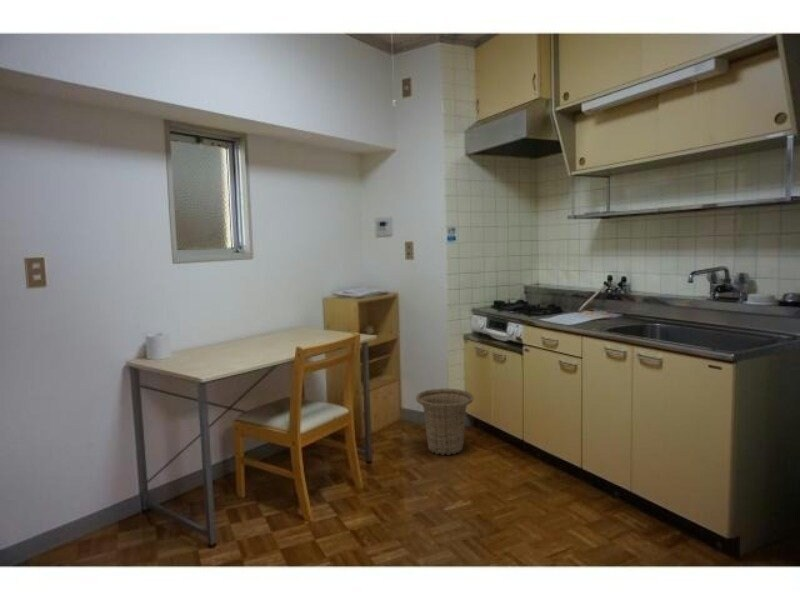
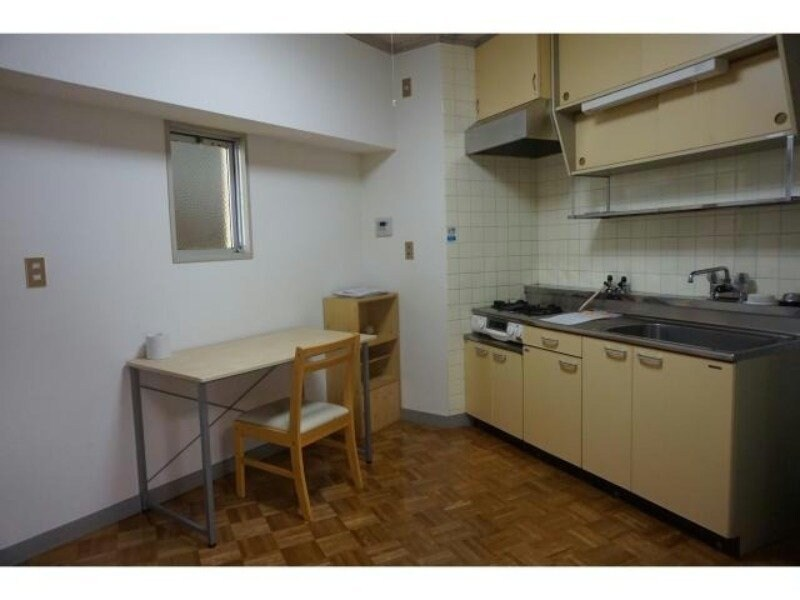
- basket [415,388,475,456]
